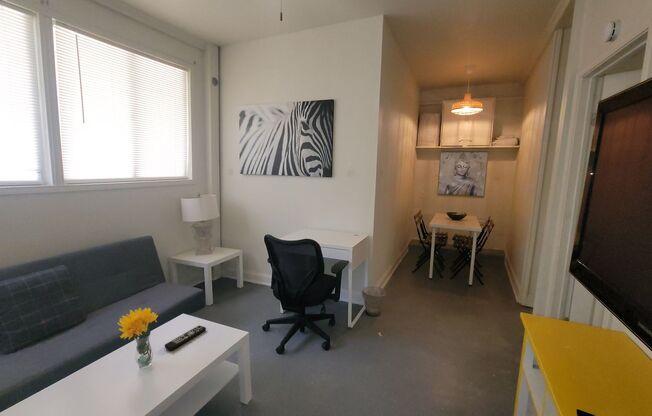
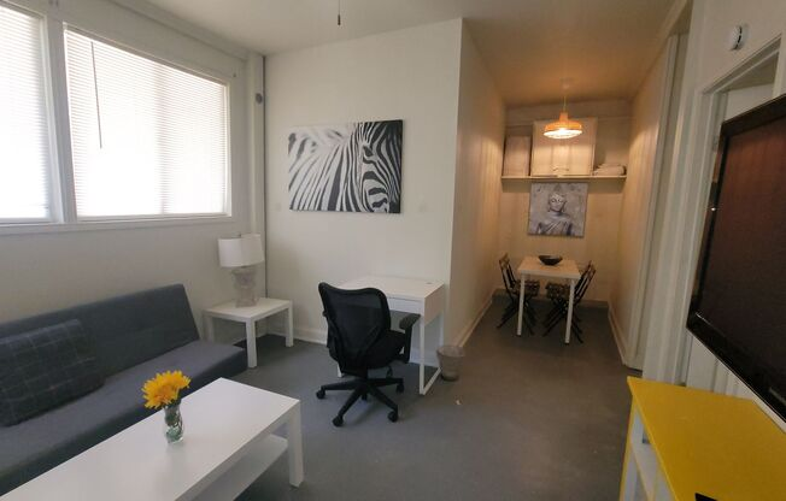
- remote control [164,325,207,351]
